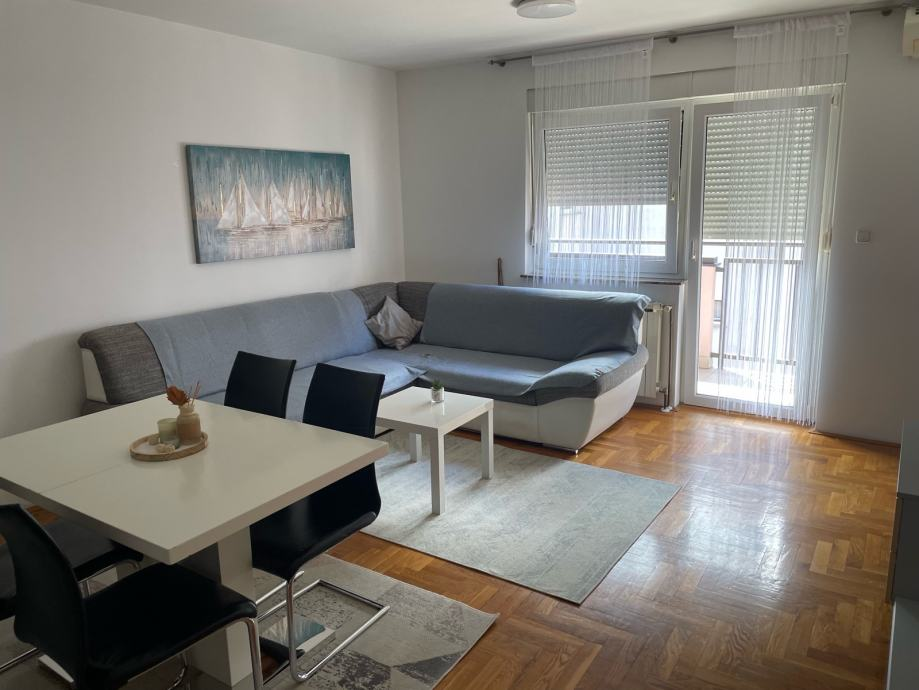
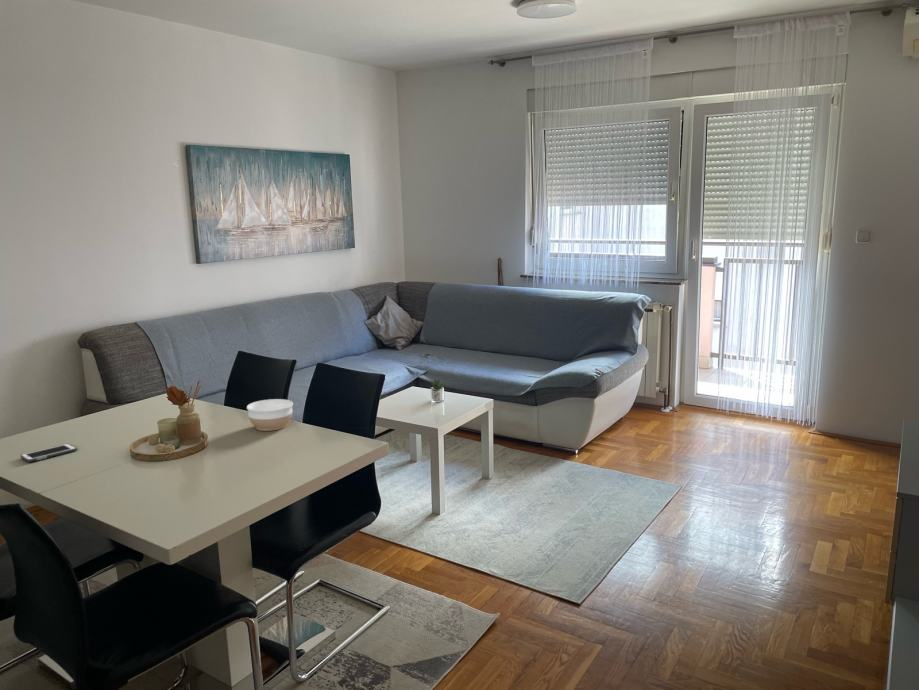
+ bowl [246,398,294,432]
+ cell phone [20,443,78,463]
